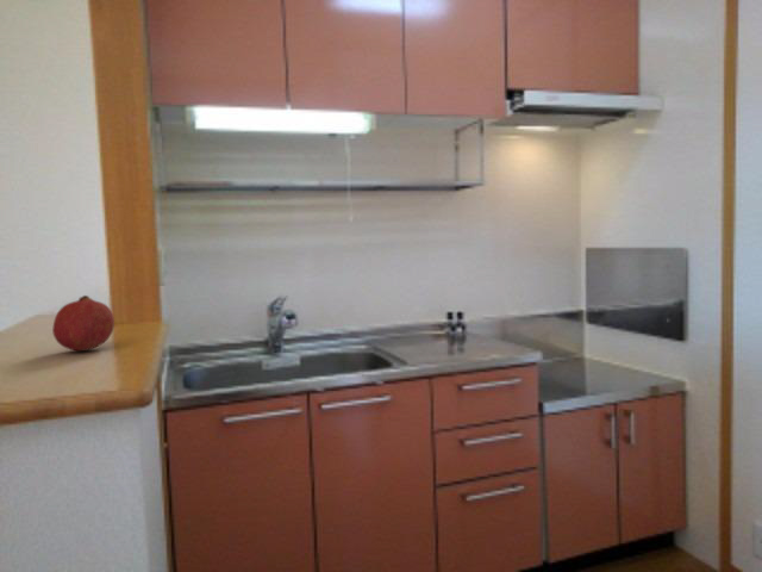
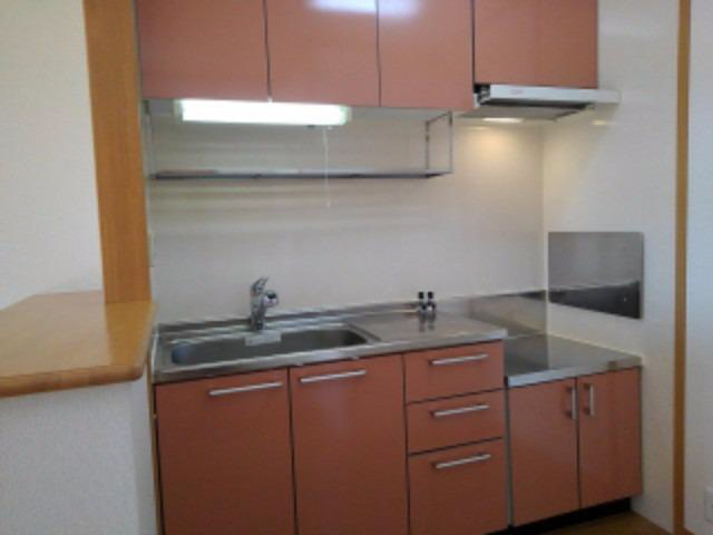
- fruit [51,294,115,352]
